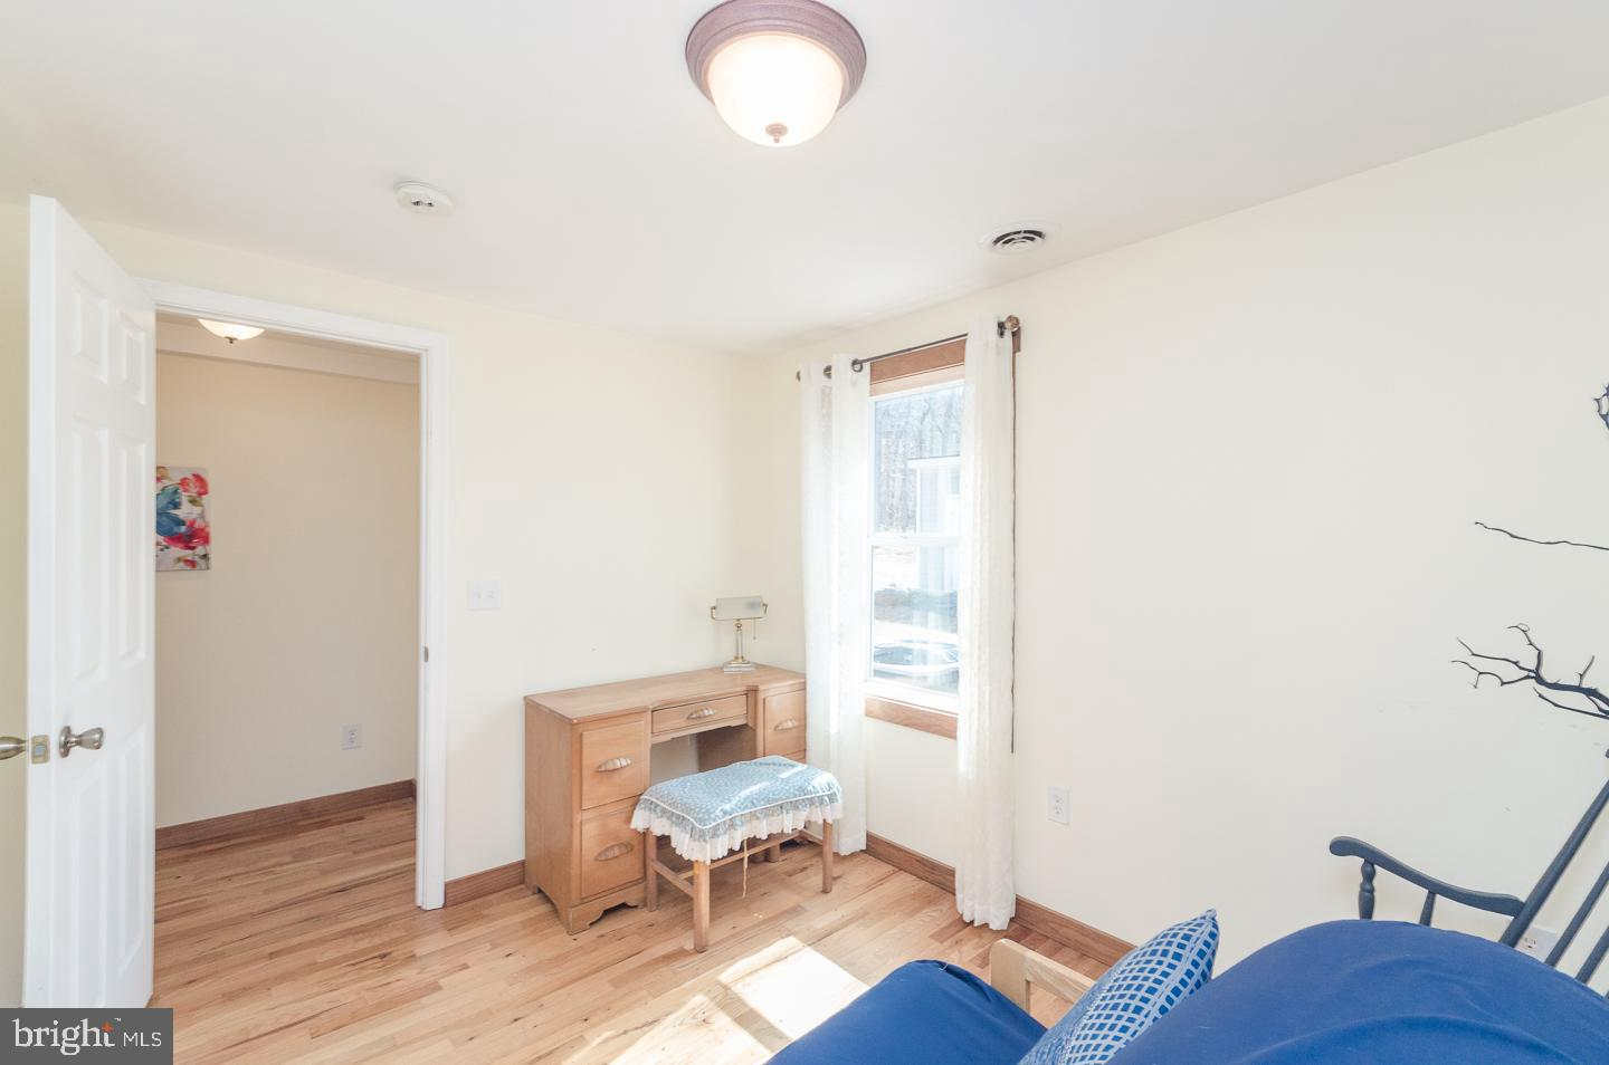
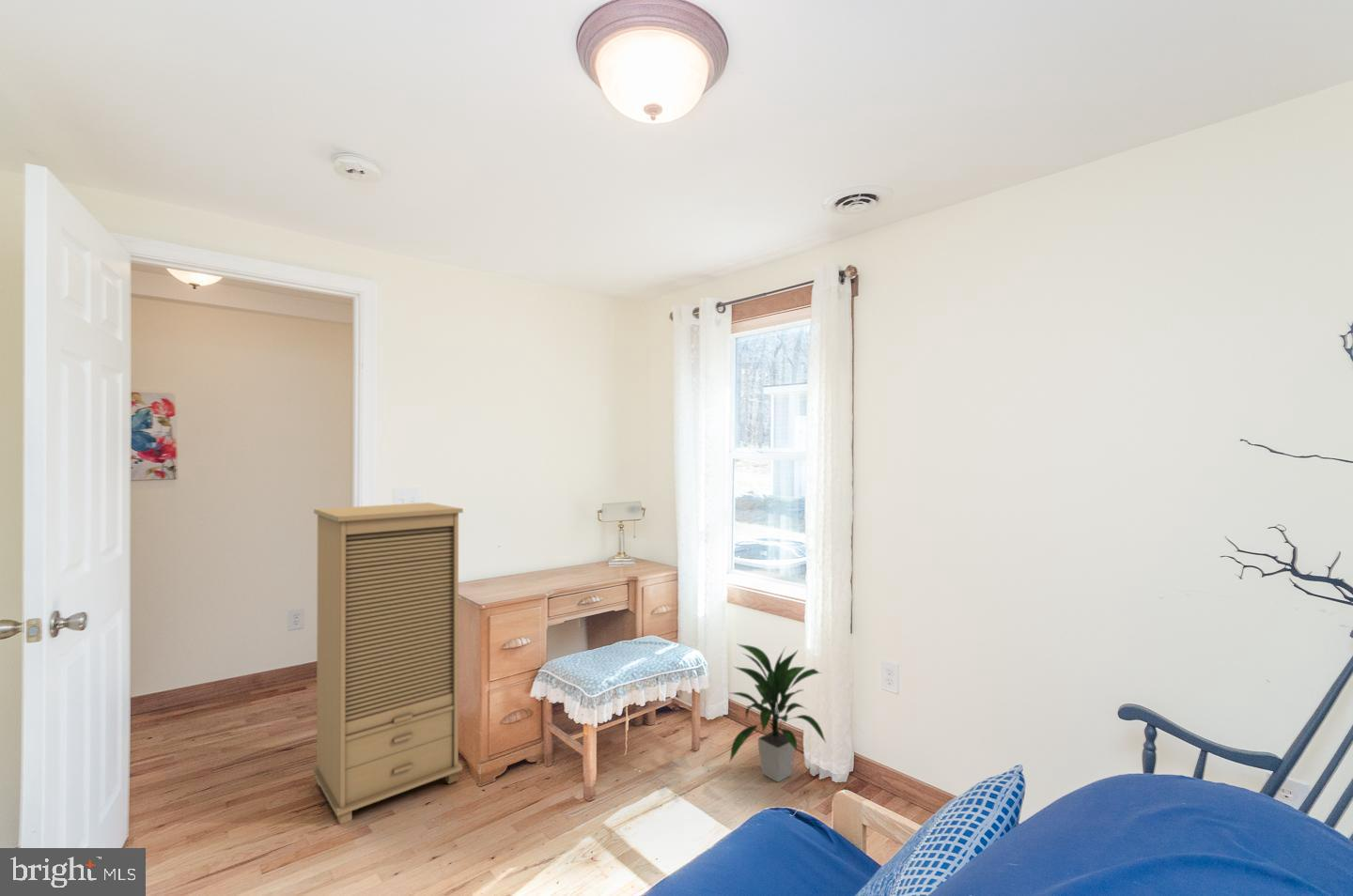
+ indoor plant [728,643,828,783]
+ cabinet [312,502,464,825]
